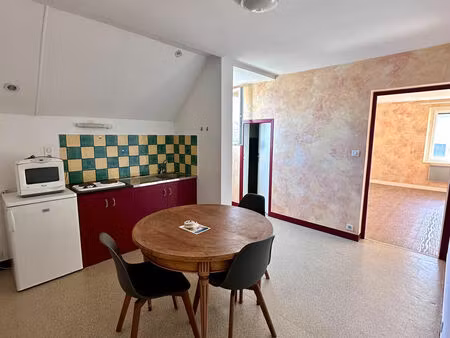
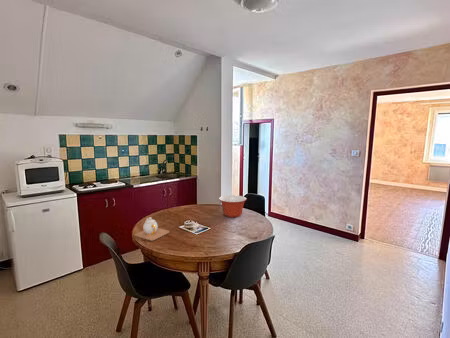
+ teapot [134,216,170,242]
+ mixing bowl [218,194,247,219]
